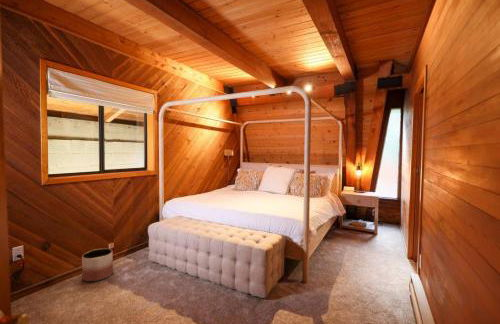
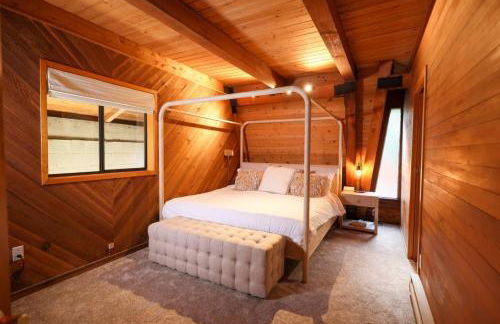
- planter [81,247,114,282]
